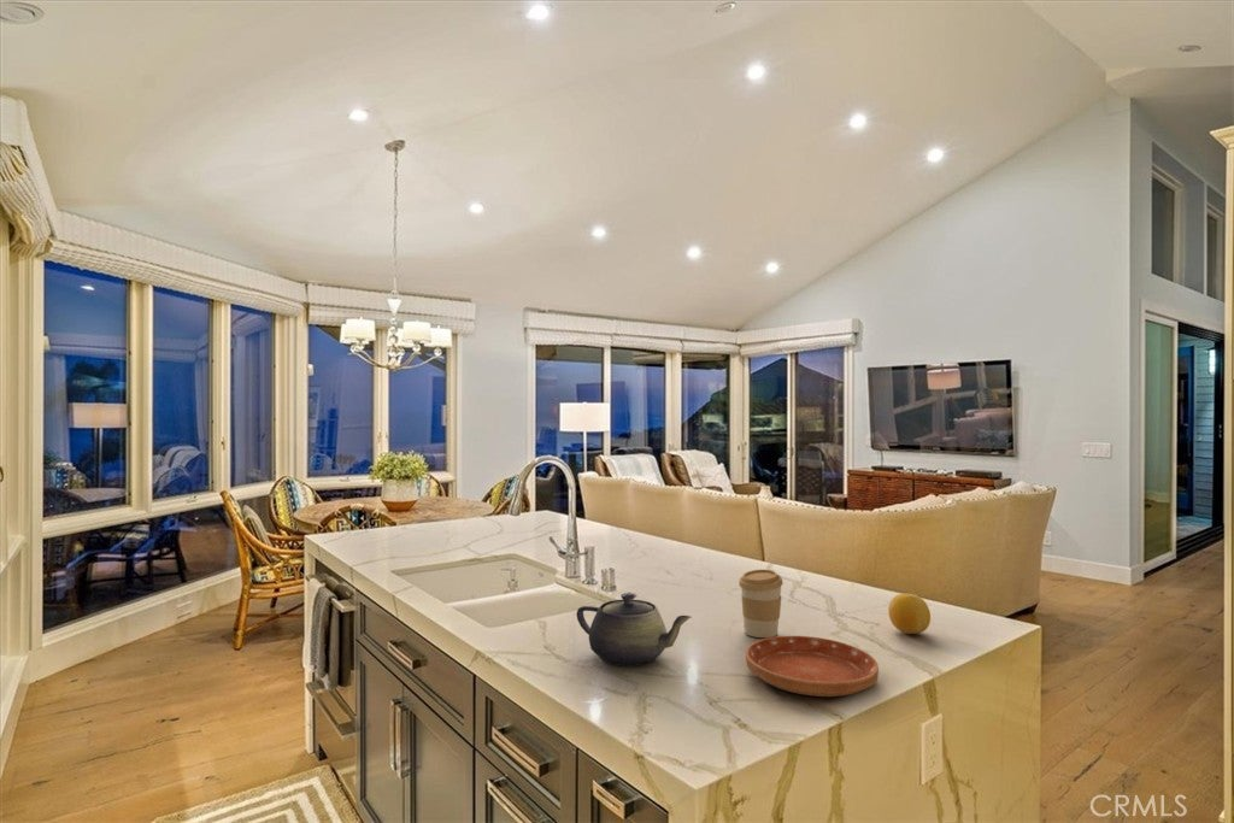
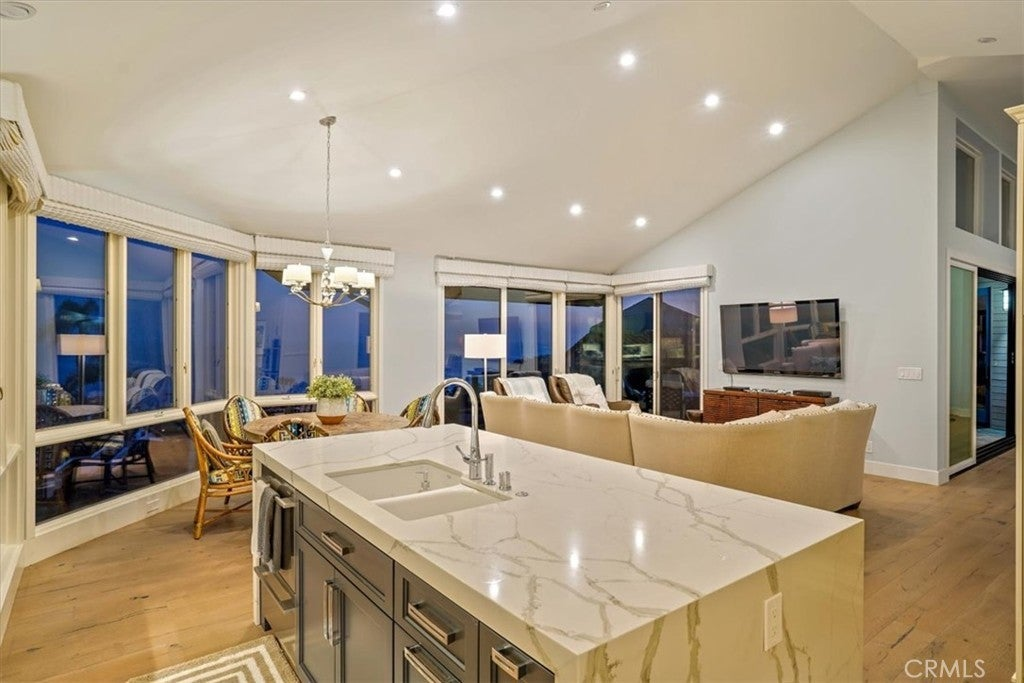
- teapot [576,592,693,668]
- fruit [887,593,932,635]
- saucer [745,635,880,698]
- coffee cup [738,569,785,639]
